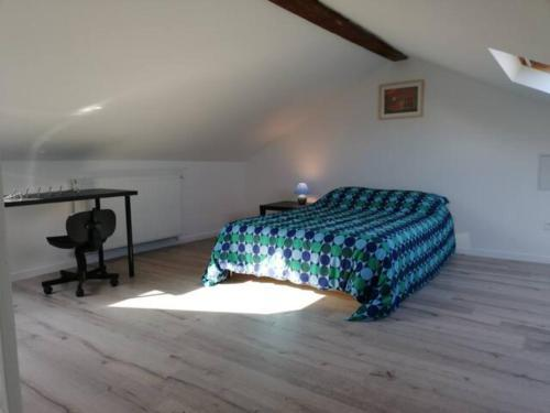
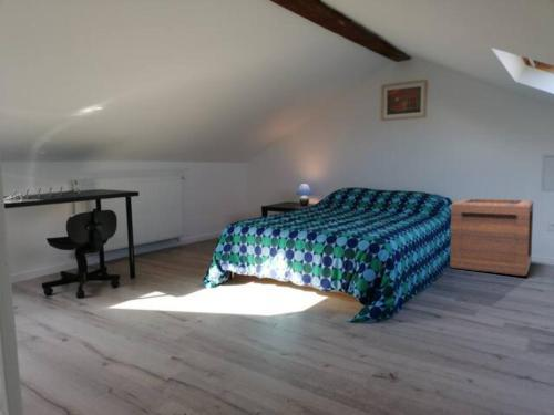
+ wooden crate [449,198,534,277]
